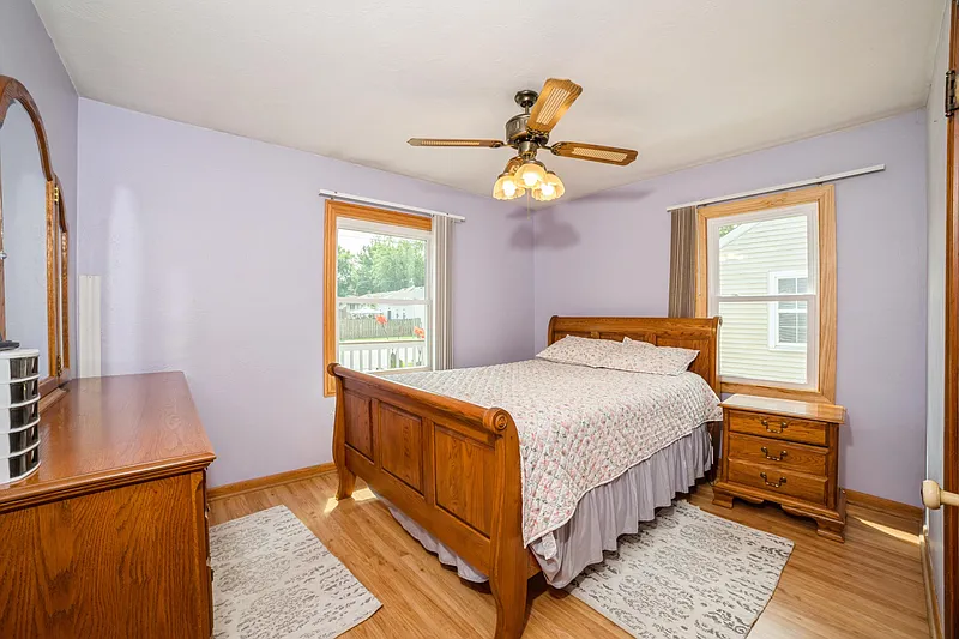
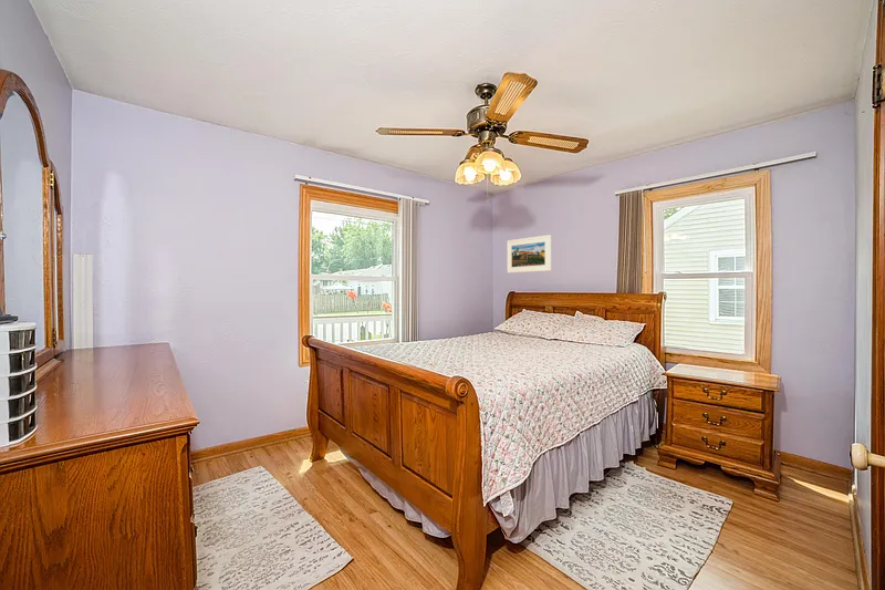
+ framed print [506,234,552,275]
